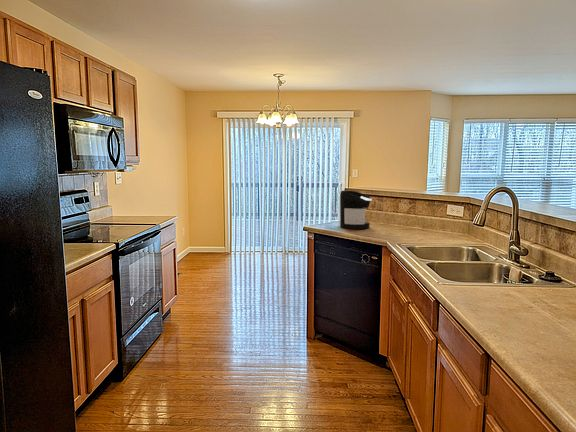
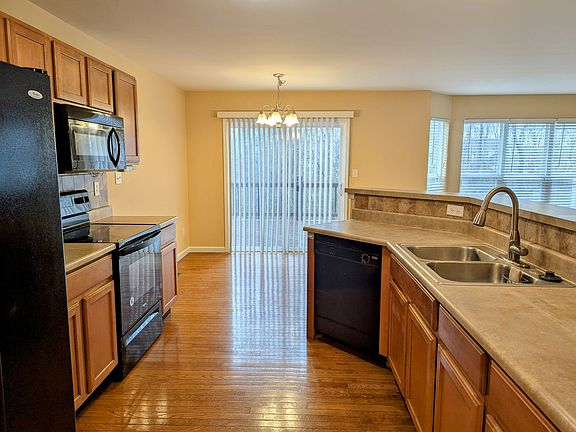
- coffee maker [339,189,373,230]
